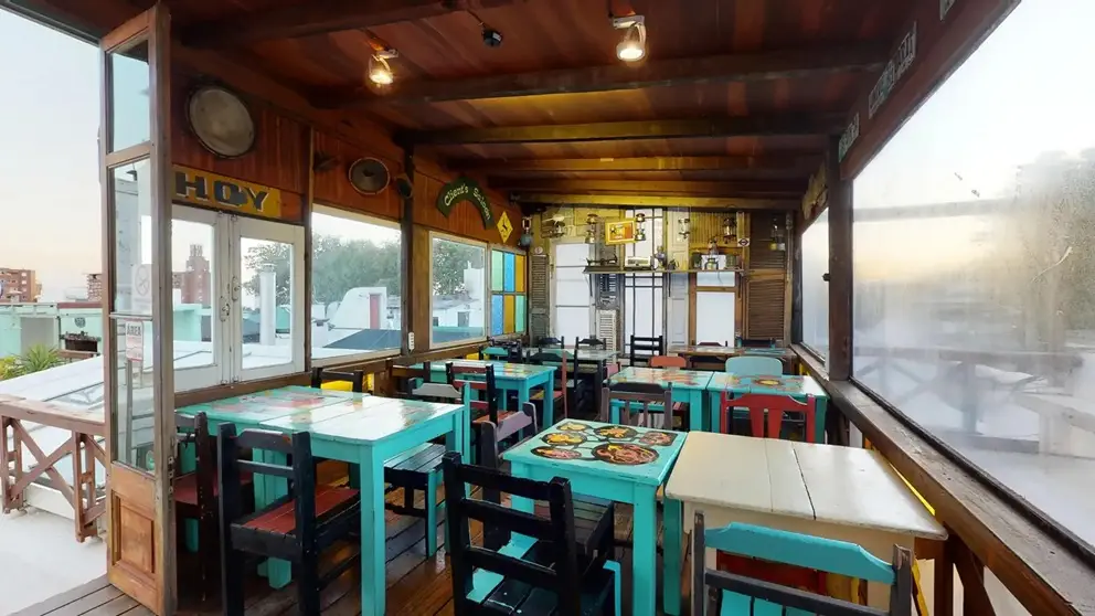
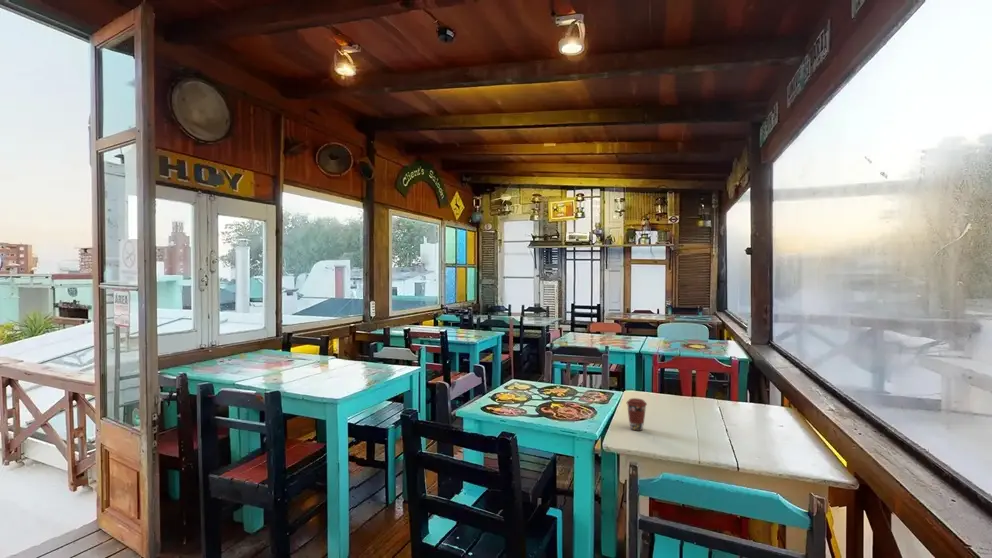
+ coffee cup [626,397,648,432]
